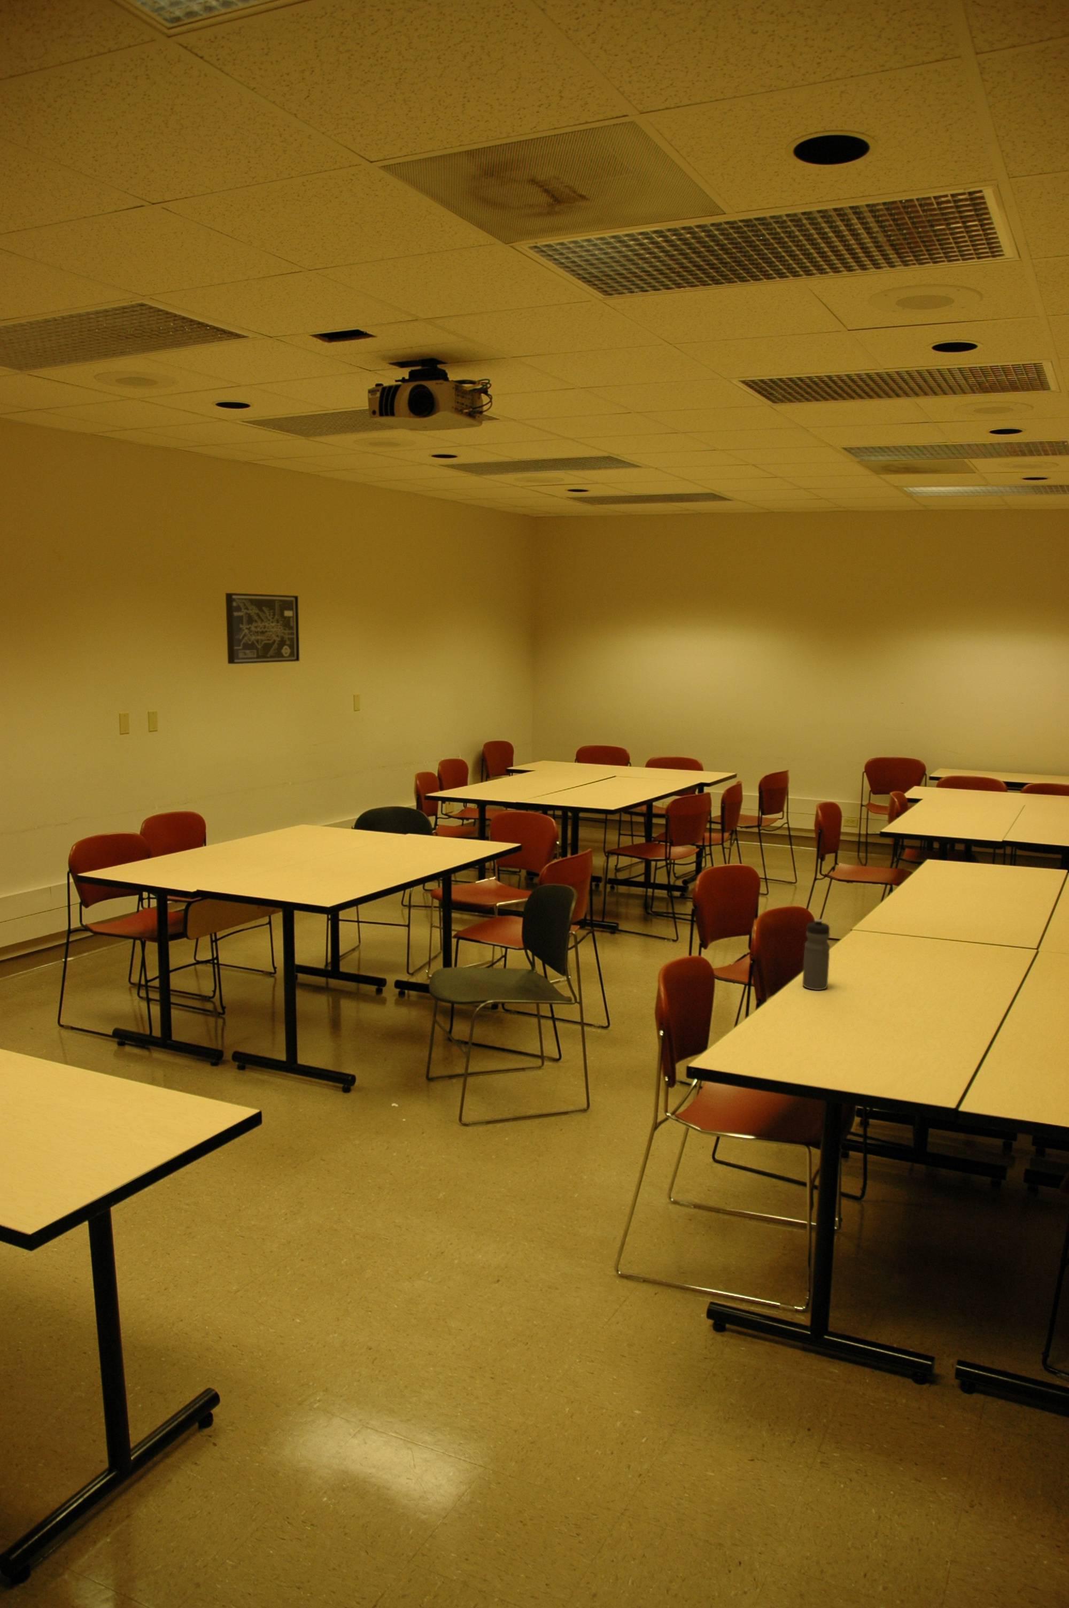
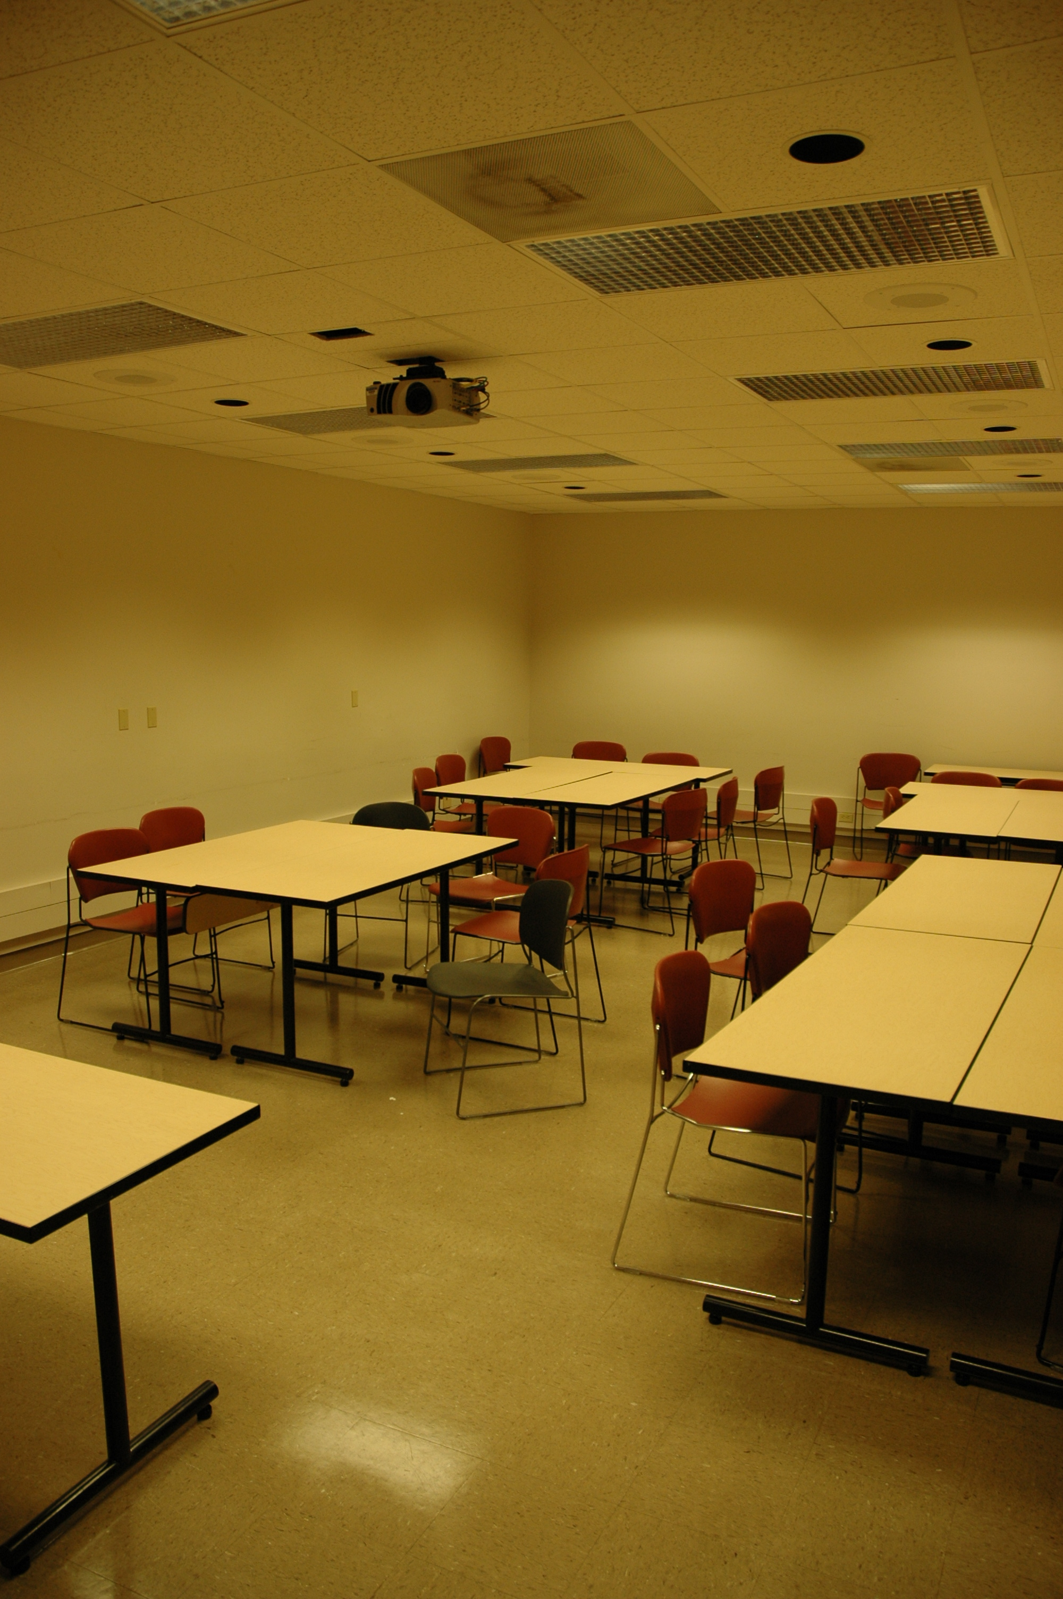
- wall art [225,593,301,664]
- water bottle [802,919,830,990]
